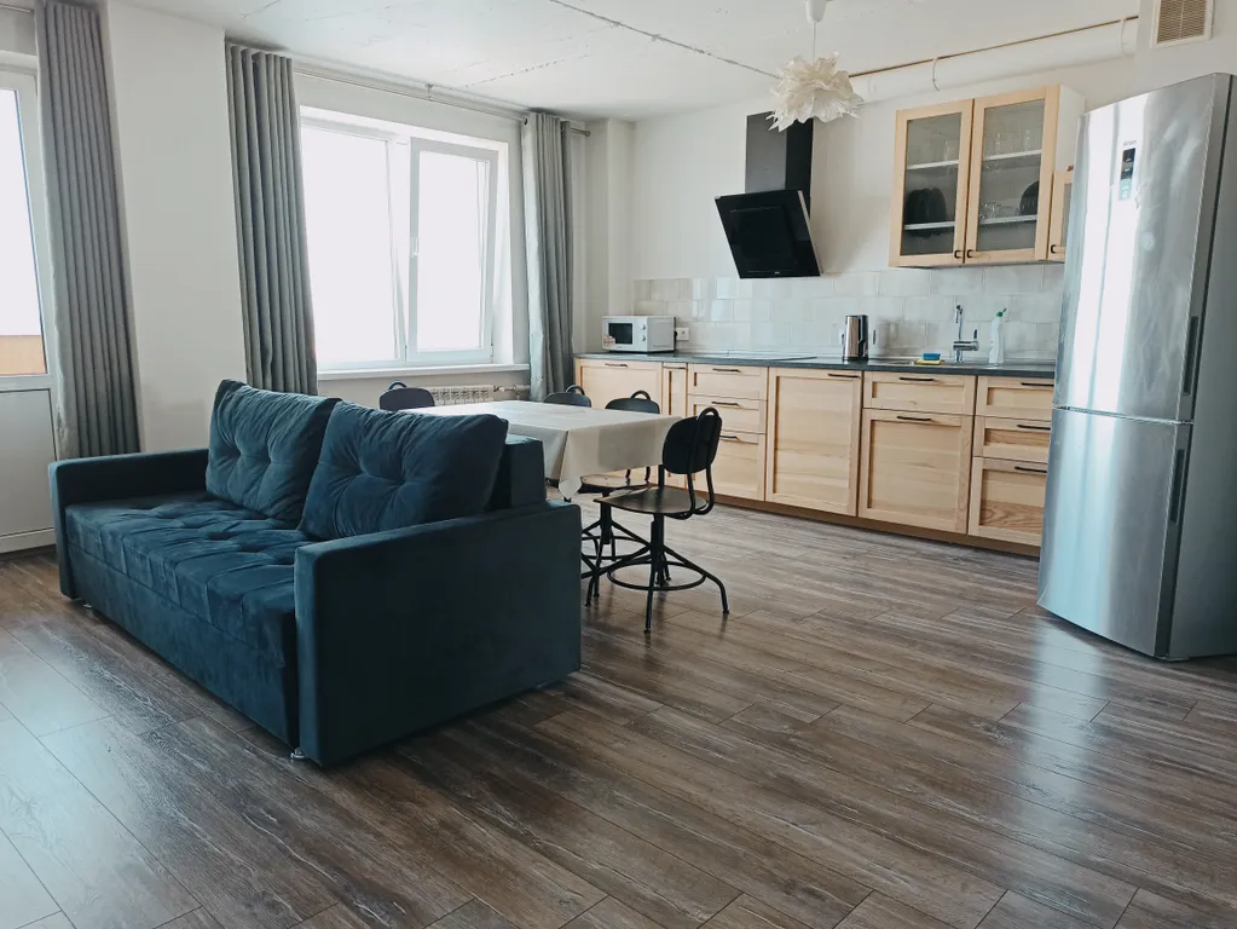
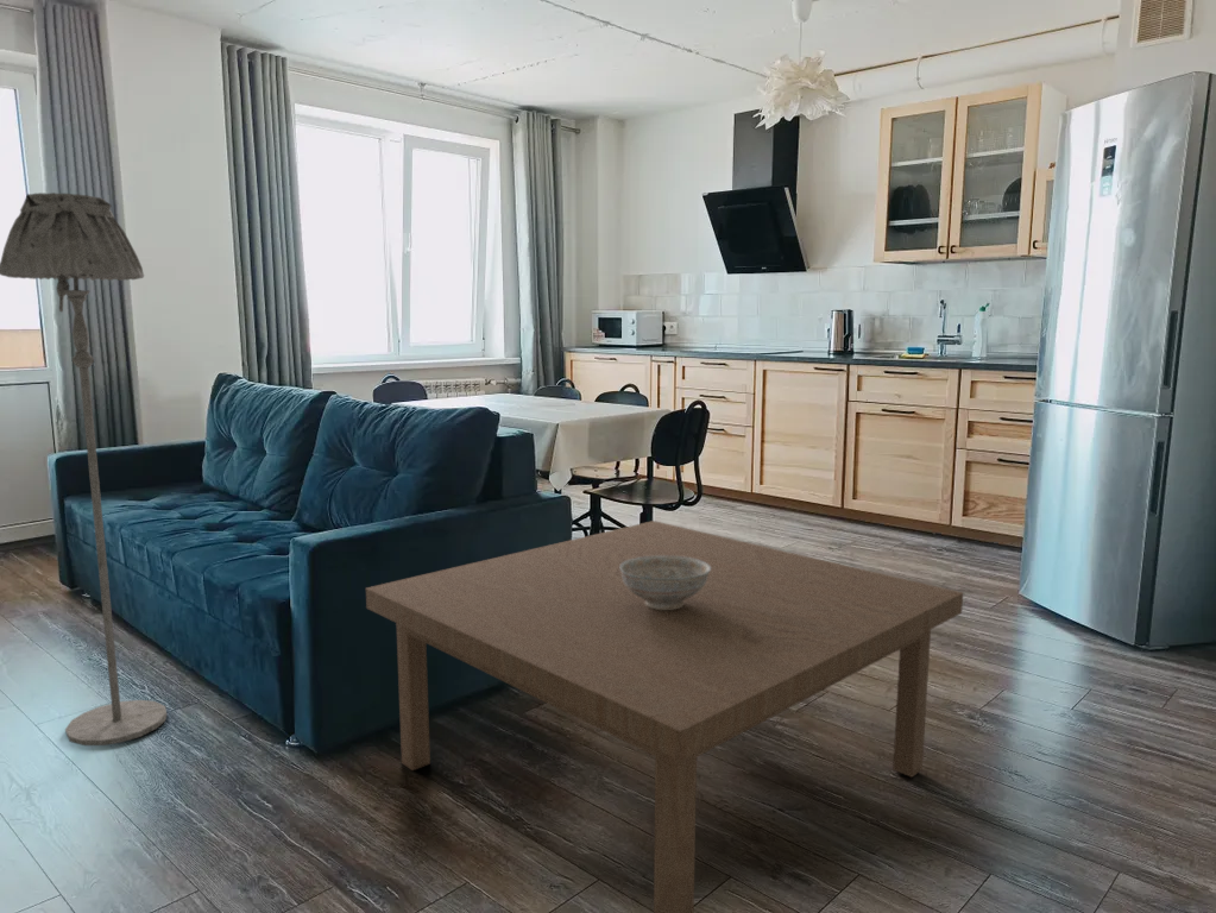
+ floor lamp [0,191,168,747]
+ coffee table [365,520,964,913]
+ decorative bowl [620,556,711,610]
